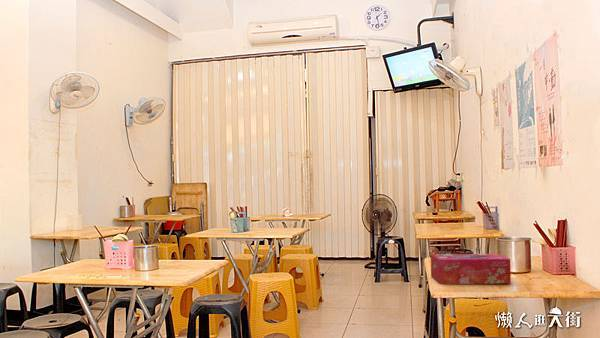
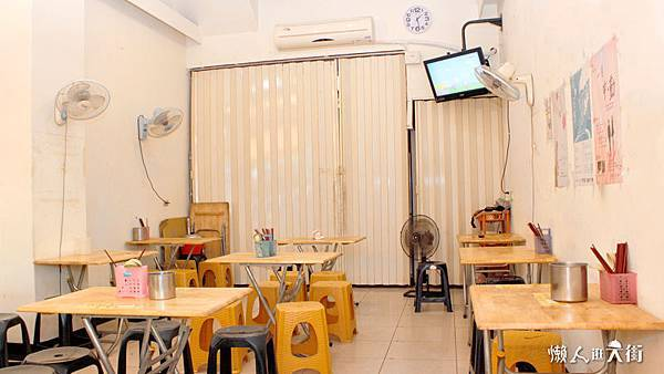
- tissue box [430,253,512,285]
